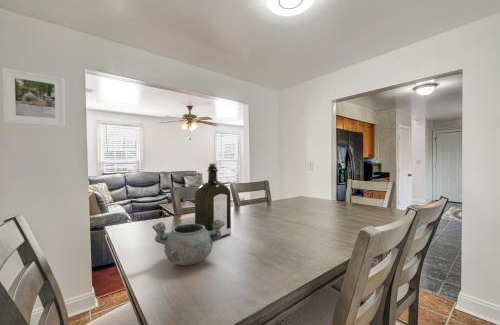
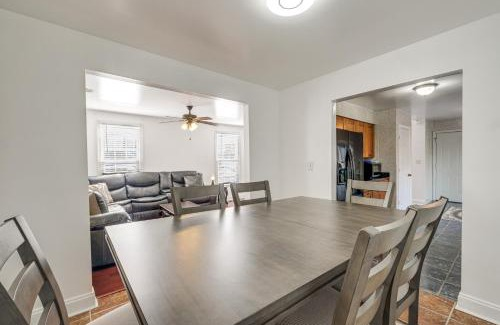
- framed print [1,67,66,128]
- decorative bowl [151,220,225,266]
- liquor [194,163,232,238]
